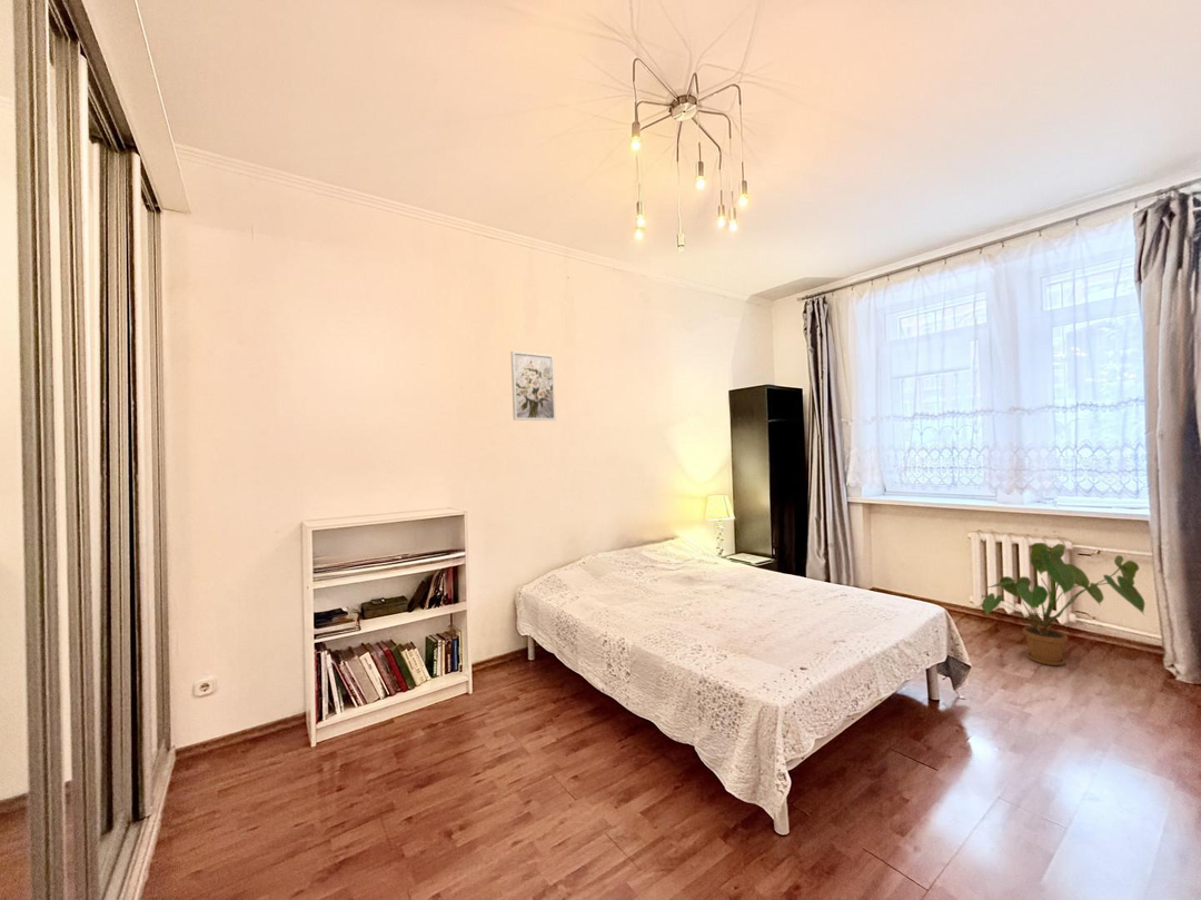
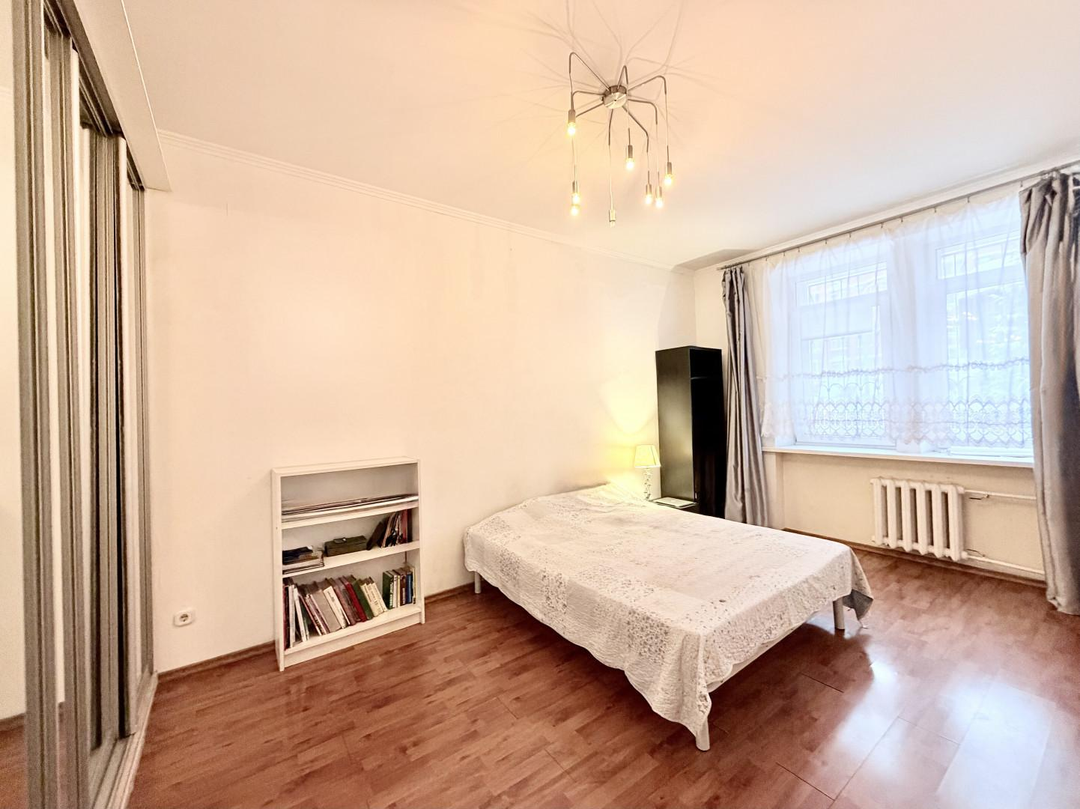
- wall art [509,350,557,422]
- house plant [981,542,1147,666]
